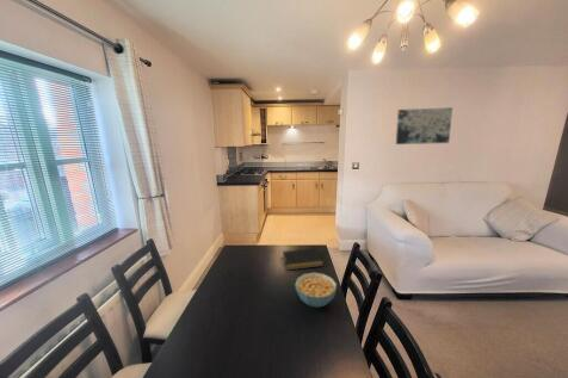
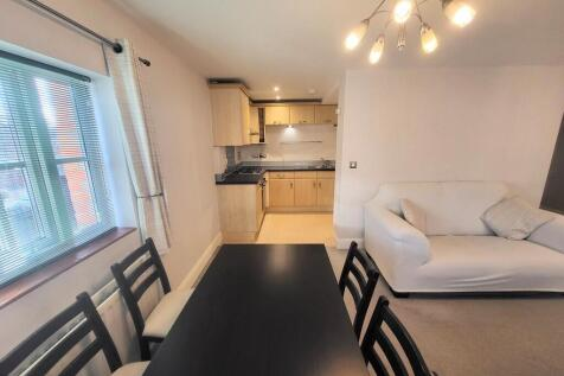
- notepad [282,247,325,271]
- cereal bowl [294,272,338,309]
- wall art [395,106,453,145]
